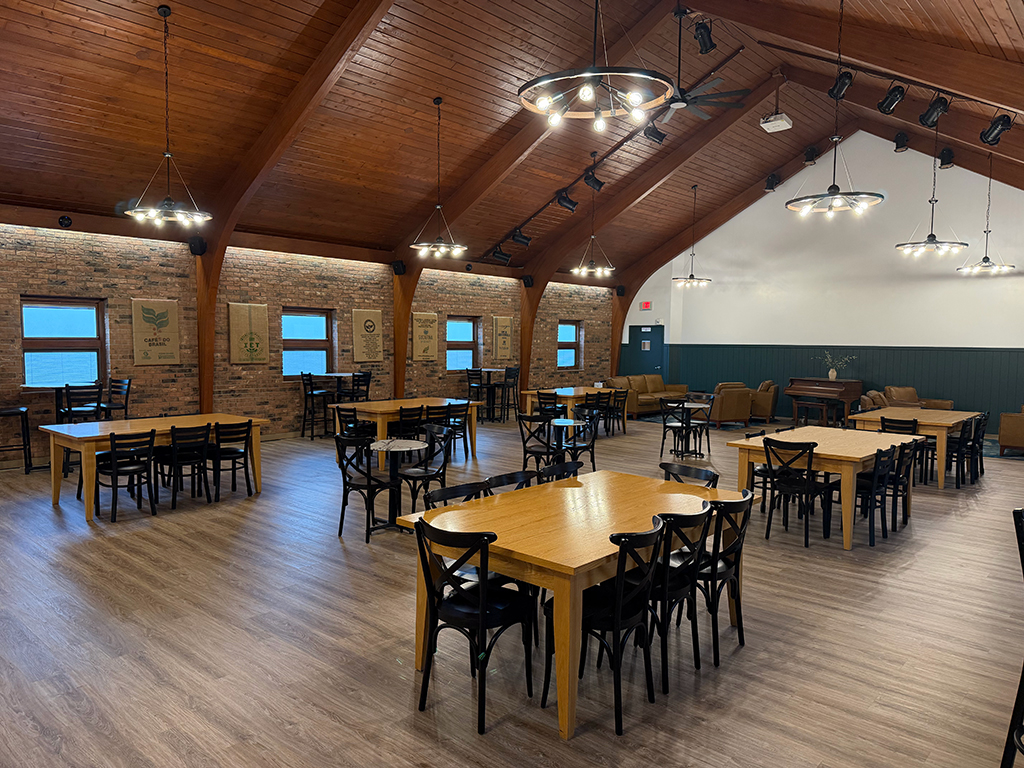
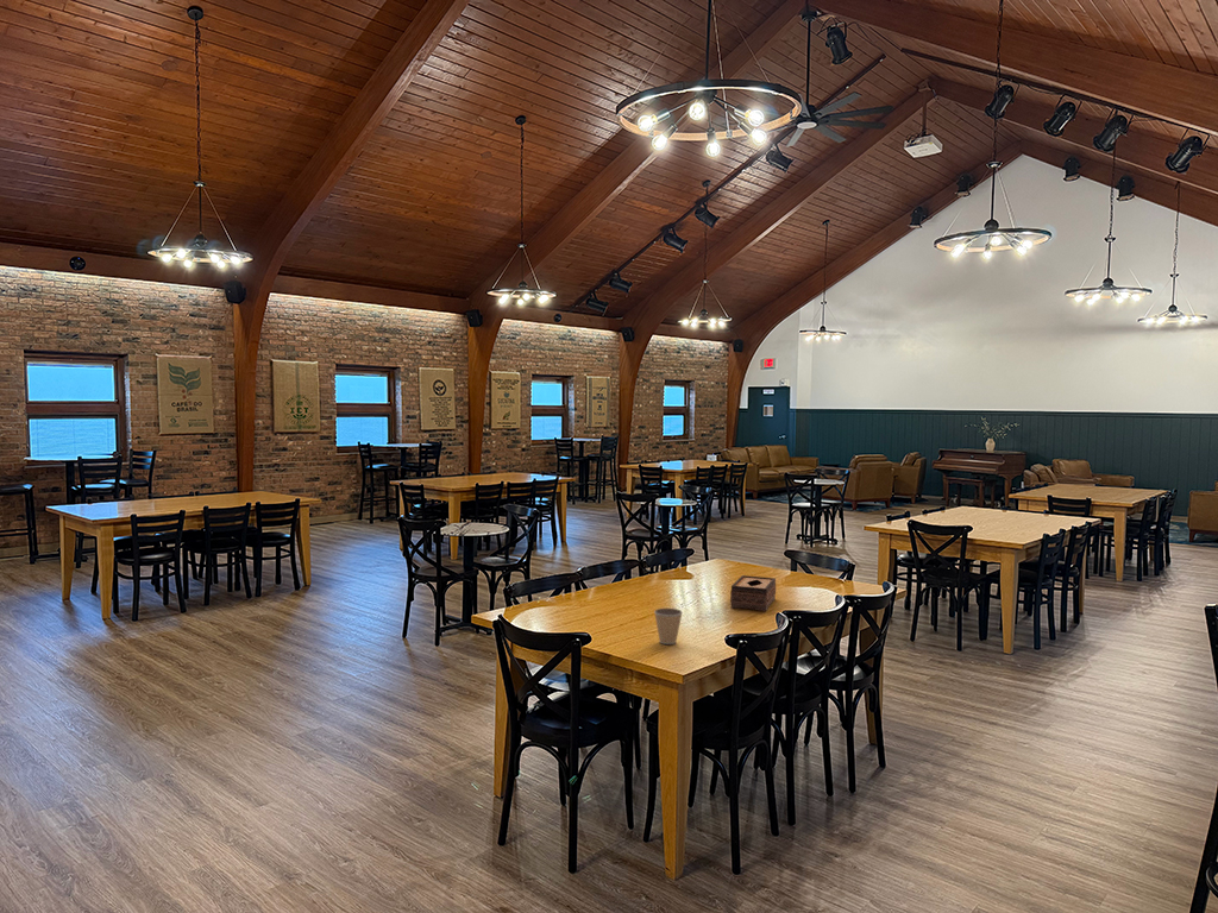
+ tissue box [729,574,777,612]
+ coffee cup [653,607,684,646]
